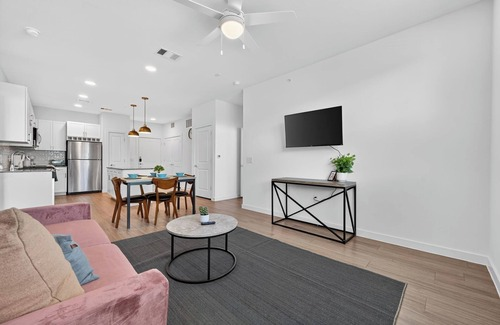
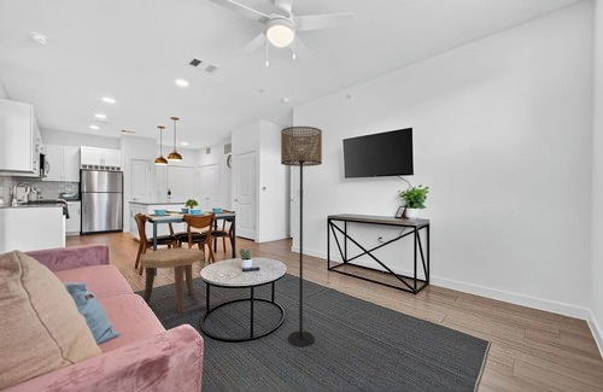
+ floor lamp [280,125,323,349]
+ side table [139,246,205,315]
